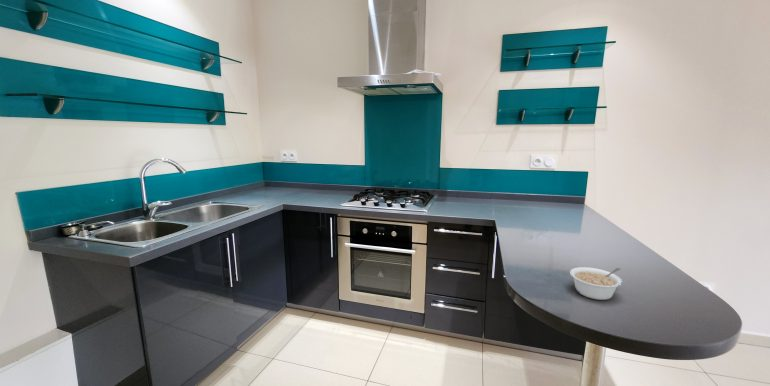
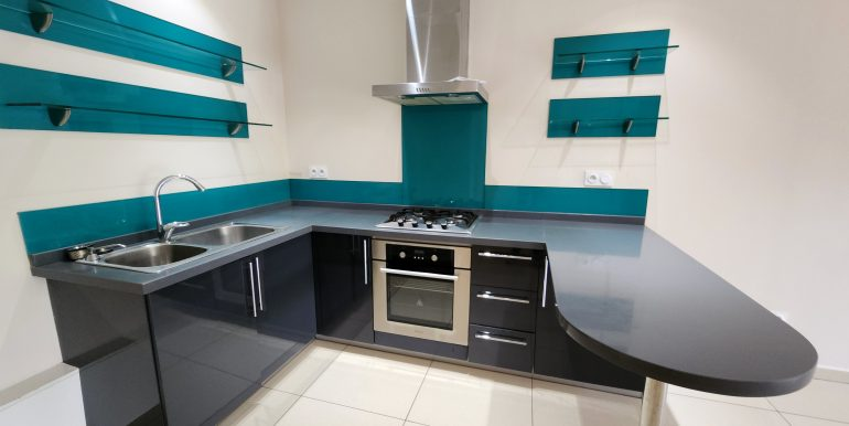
- legume [569,266,623,301]
